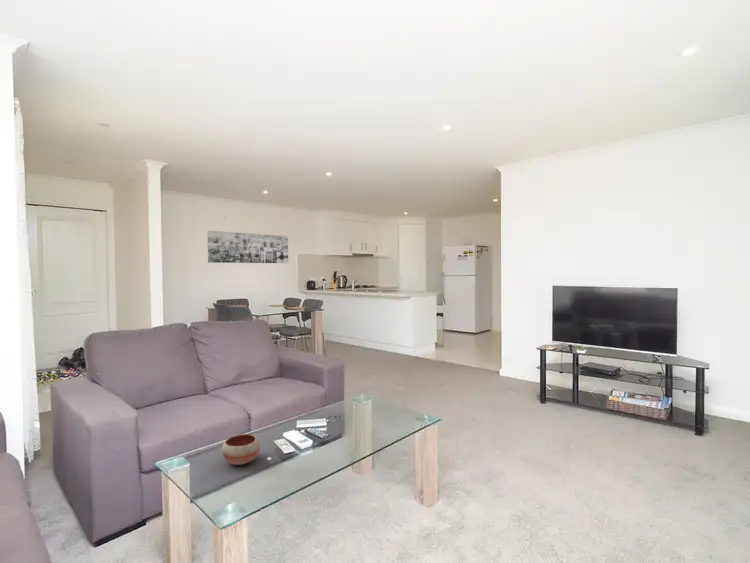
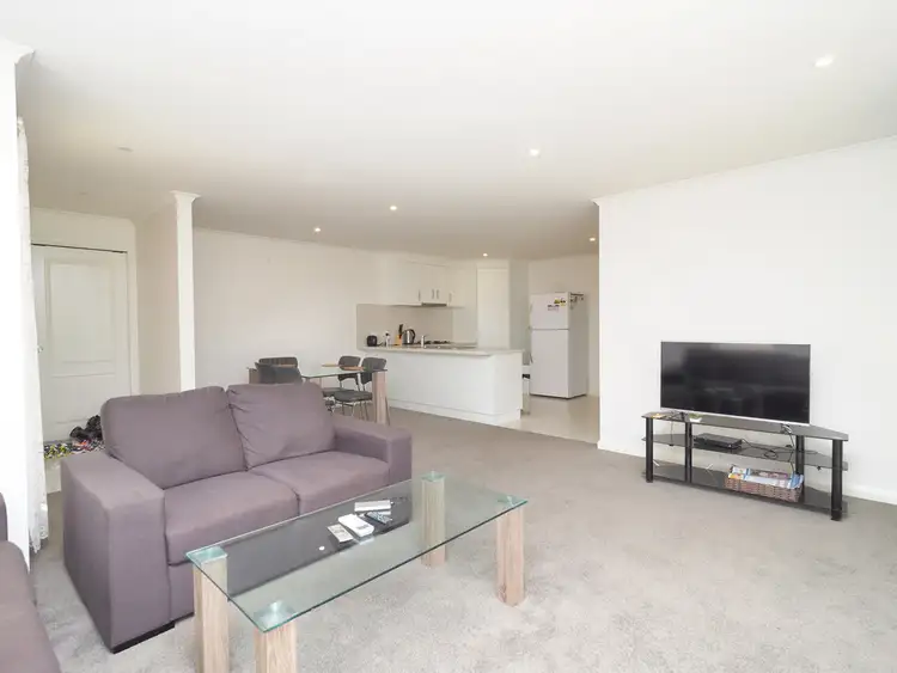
- wall art [207,230,289,264]
- bowl [221,433,261,466]
